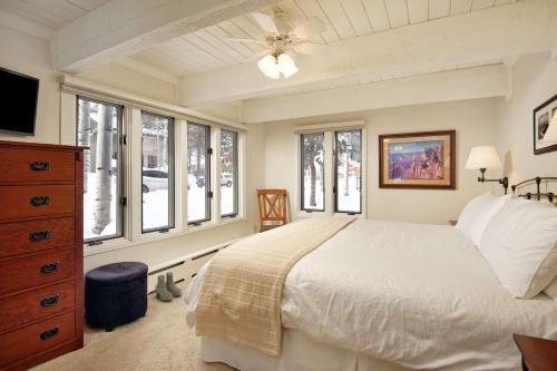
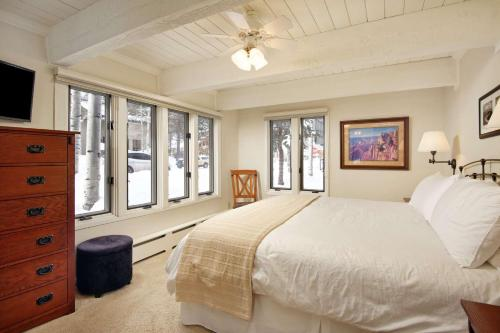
- boots [154,272,183,302]
